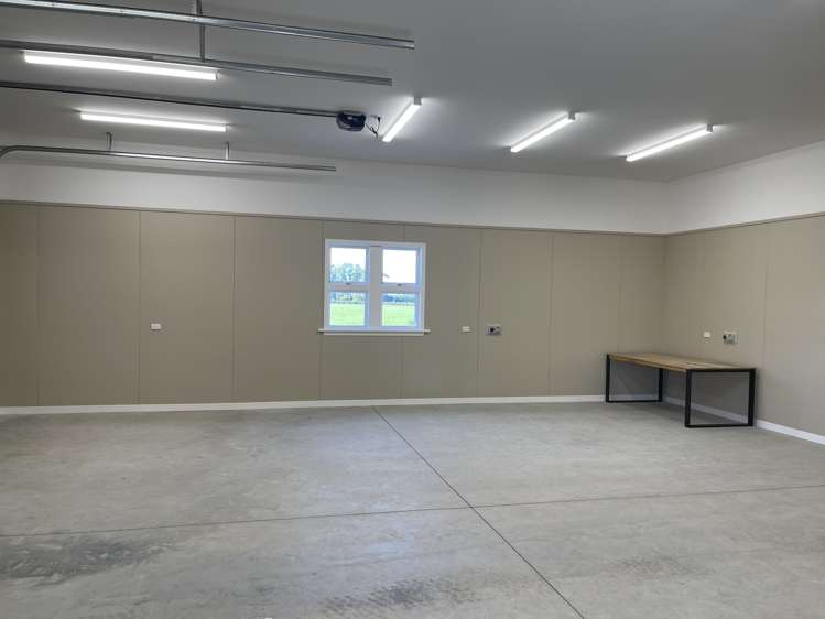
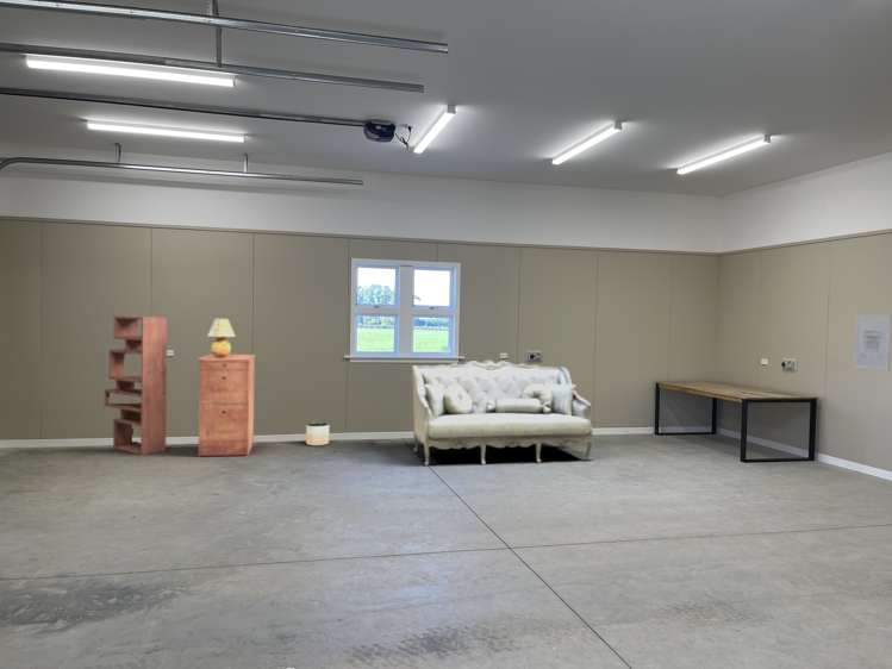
+ filing cabinet [198,354,256,458]
+ wall art [853,314,892,371]
+ shelving unit [104,315,168,456]
+ sofa [411,358,594,468]
+ planter [305,421,330,448]
+ table lamp [206,318,237,357]
